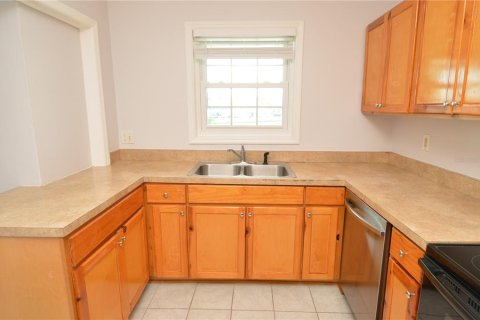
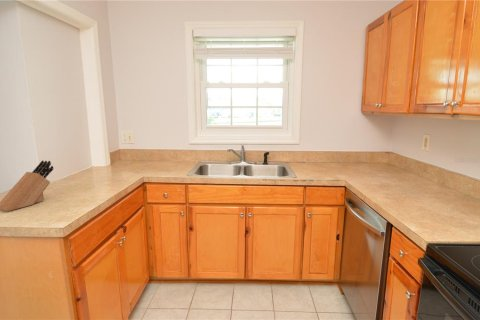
+ knife block [0,160,54,212]
